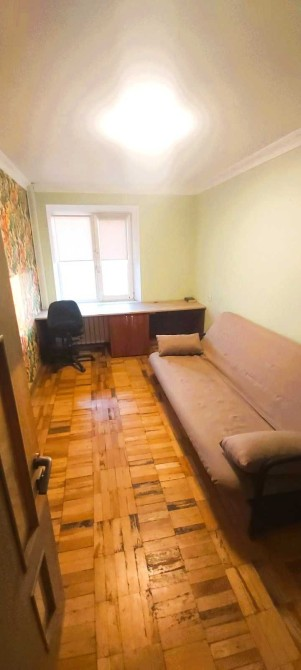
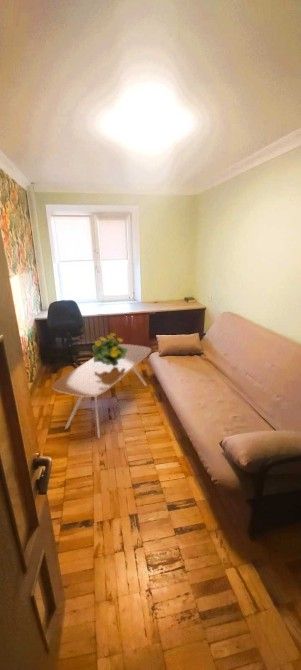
+ flowering plant [91,332,128,366]
+ coffee table [51,343,152,439]
